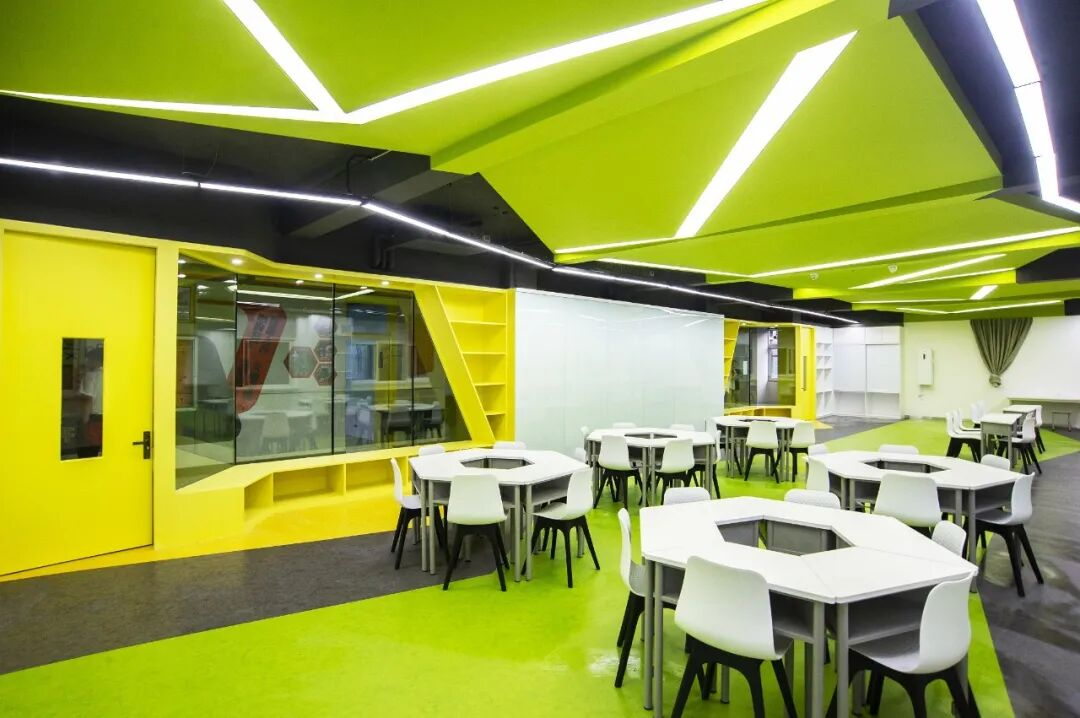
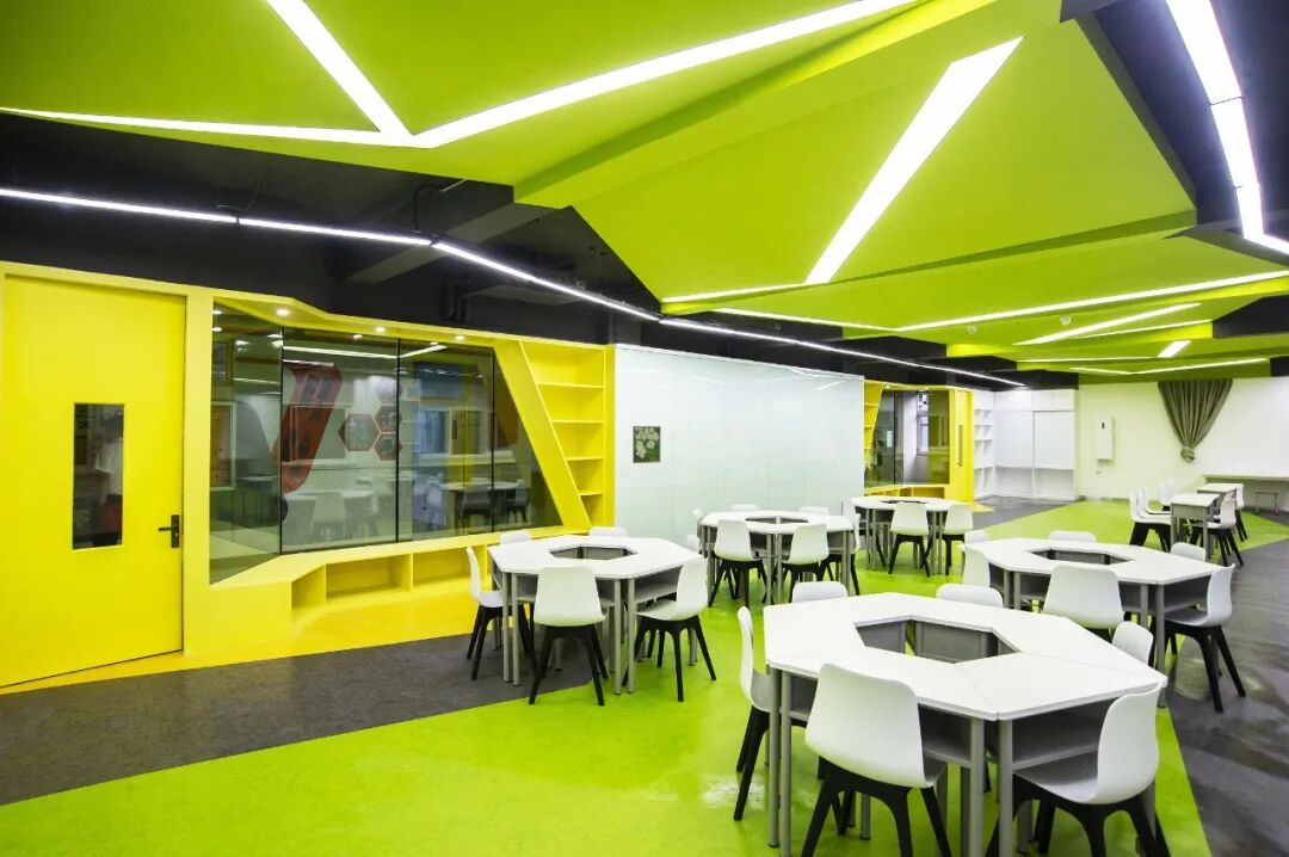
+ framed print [631,425,662,464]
